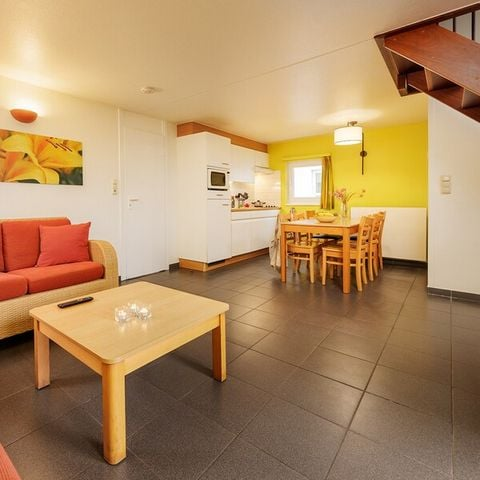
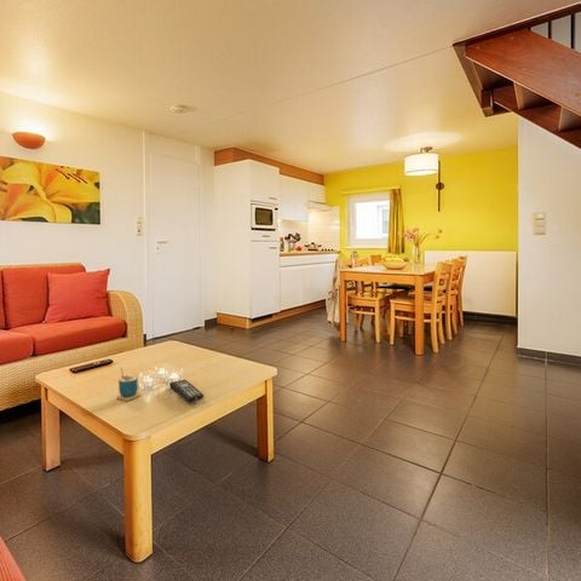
+ remote control [168,379,205,403]
+ cup [115,366,142,402]
